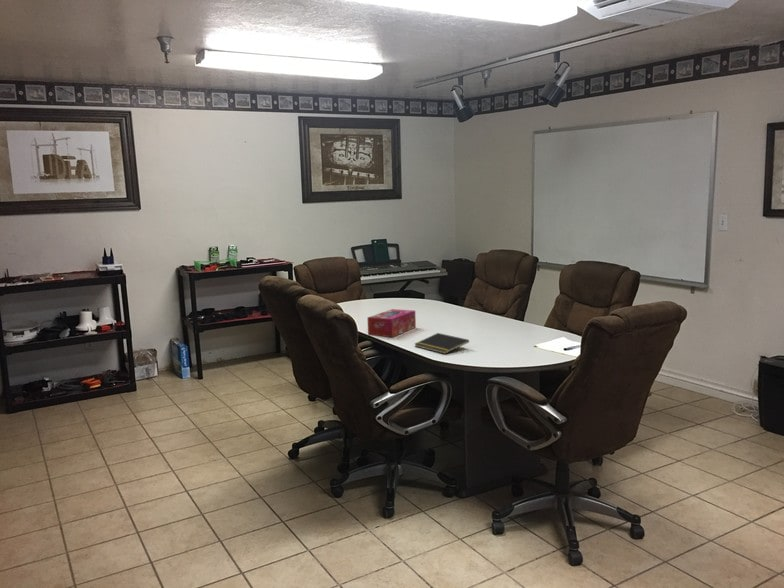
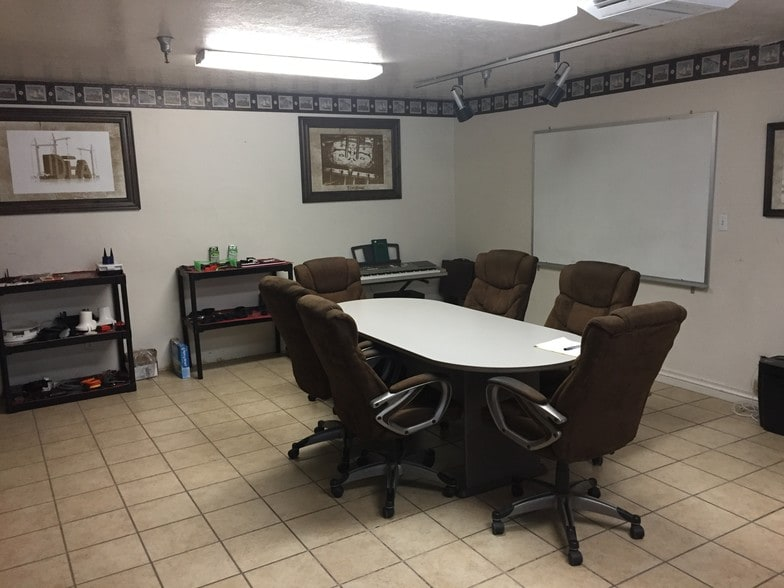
- notepad [414,332,470,355]
- tissue box [366,308,417,338]
